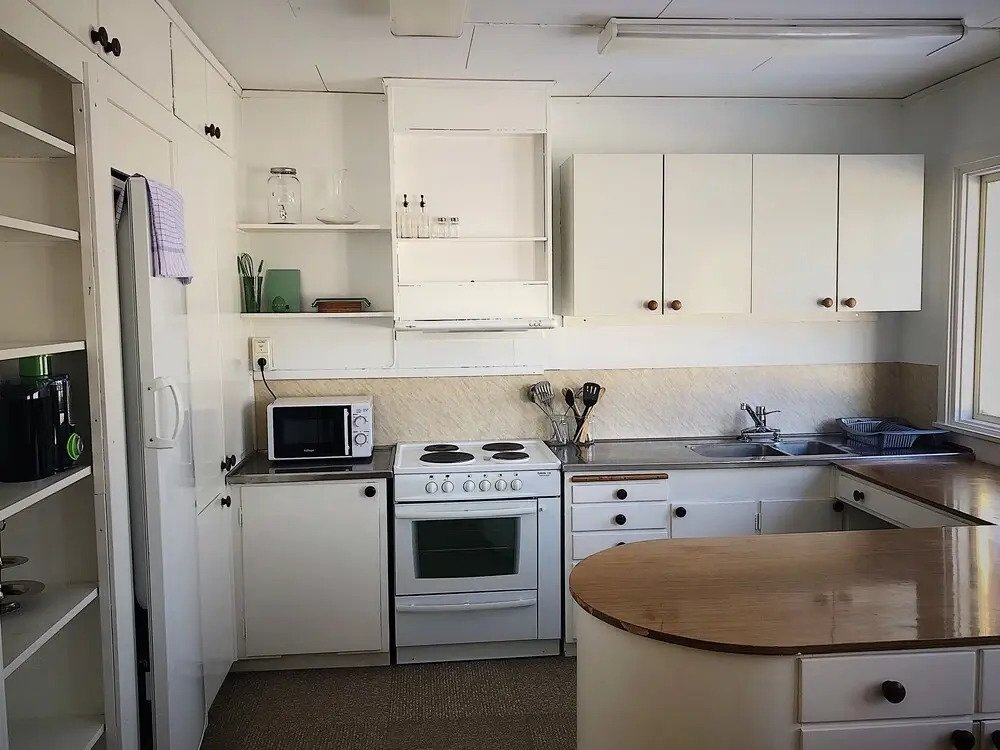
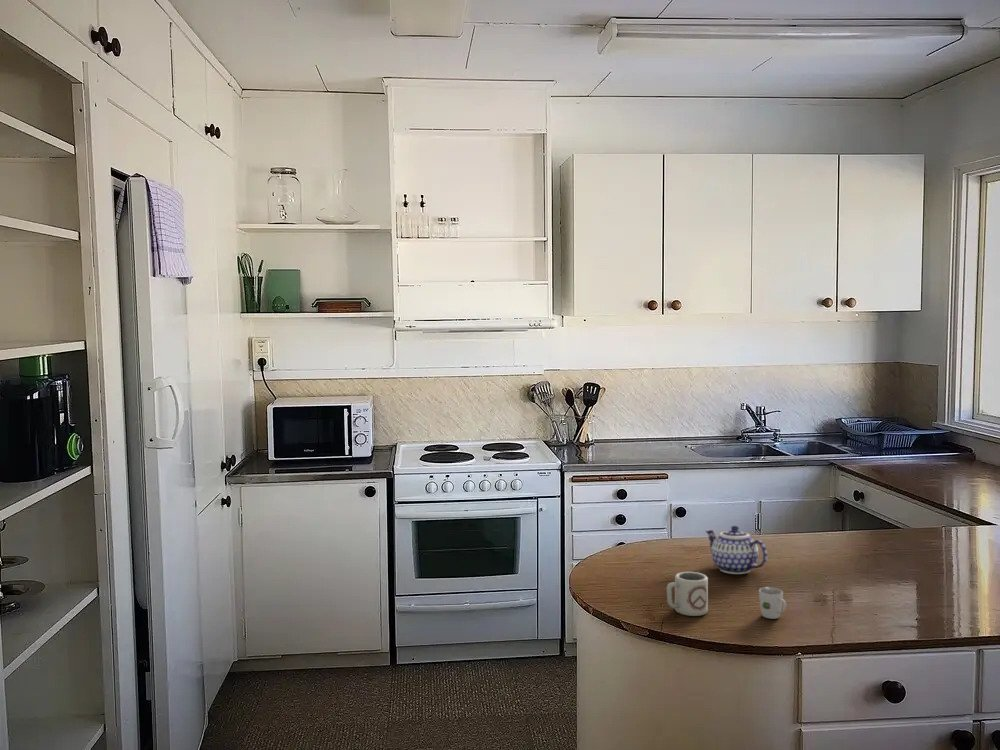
+ cup [666,571,709,617]
+ teapot [704,525,768,575]
+ cup [758,586,787,620]
